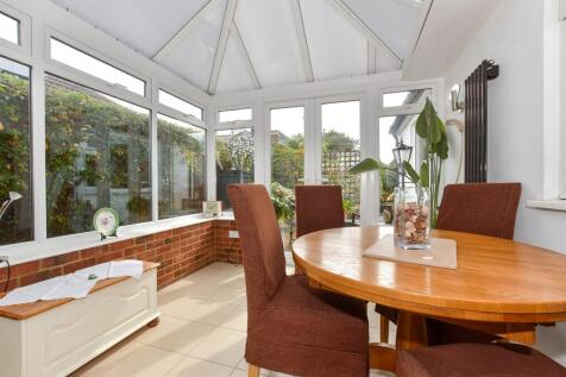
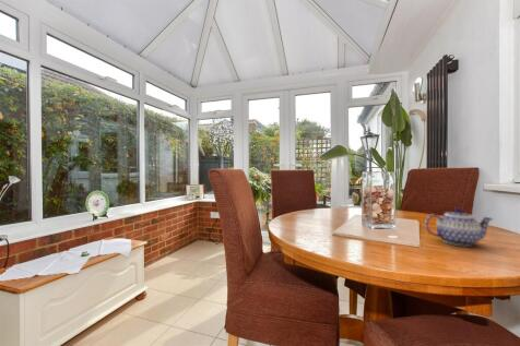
+ teapot [424,207,494,248]
